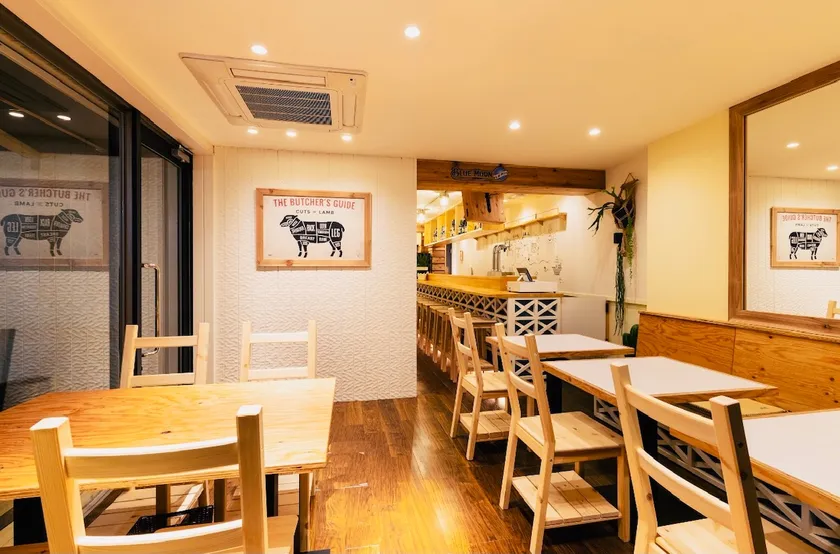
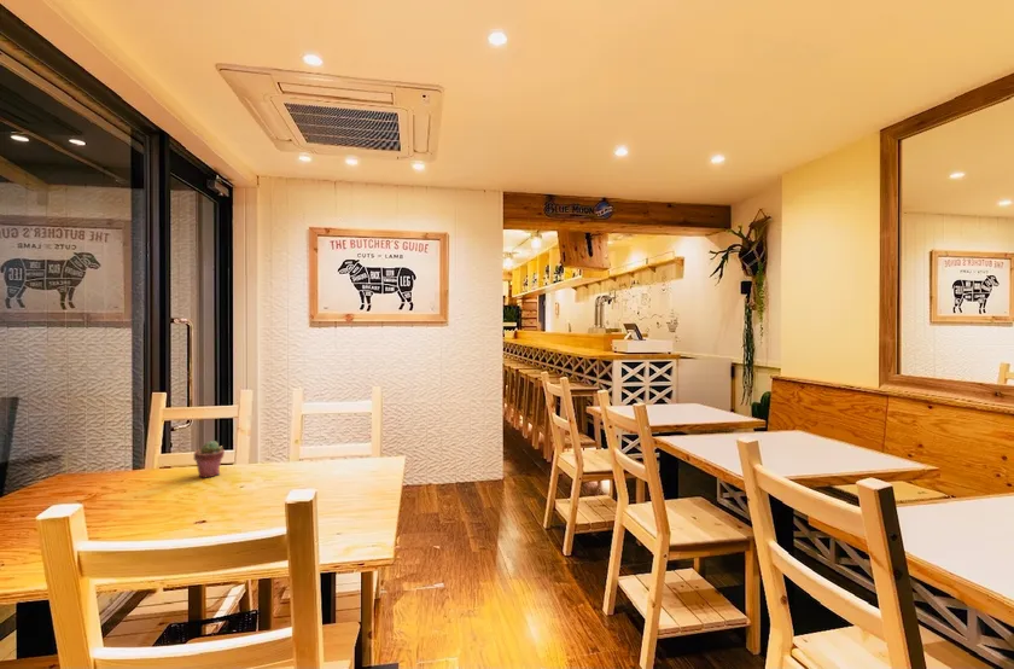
+ potted succulent [193,440,226,478]
